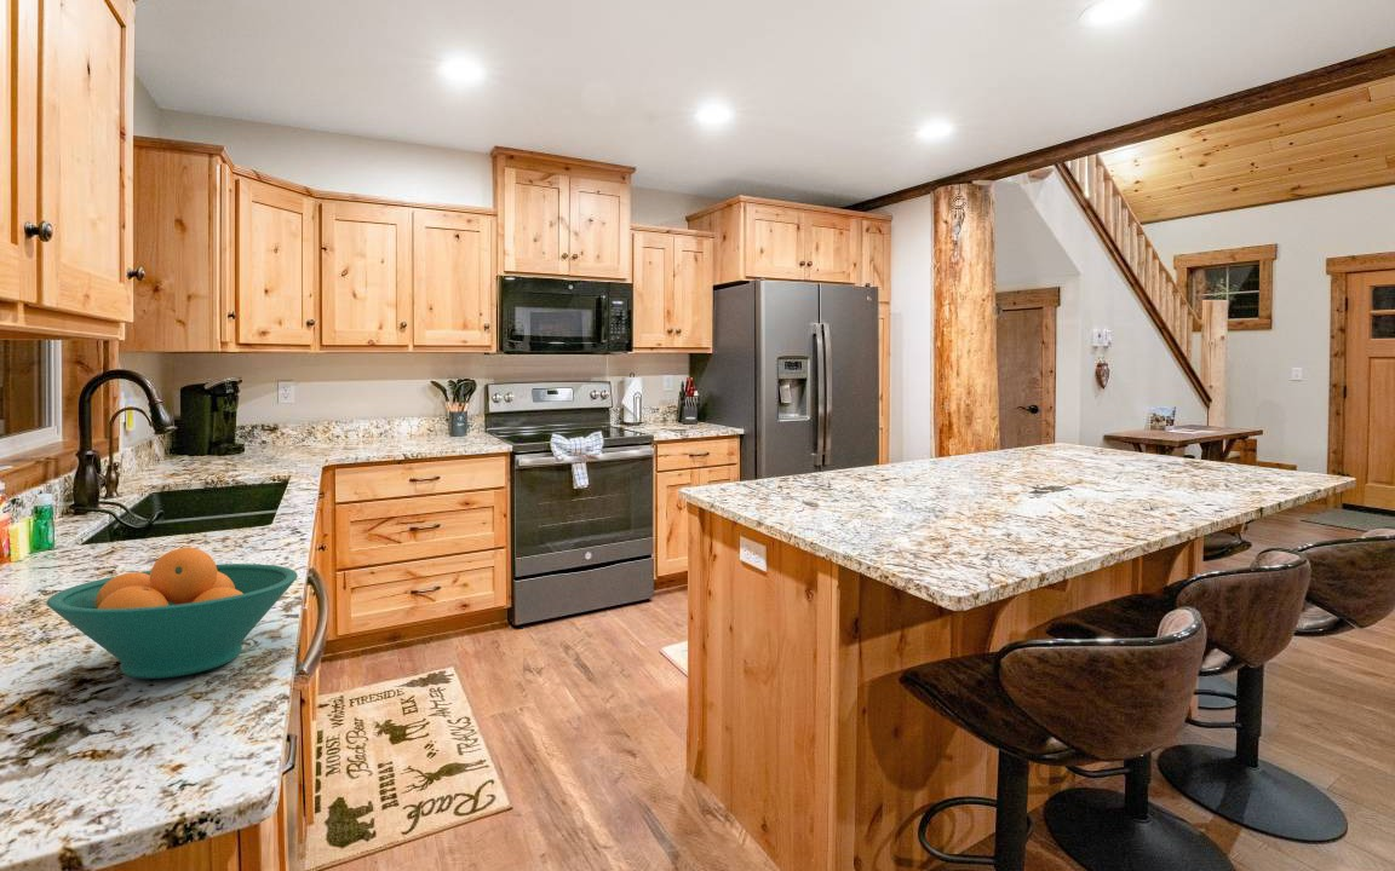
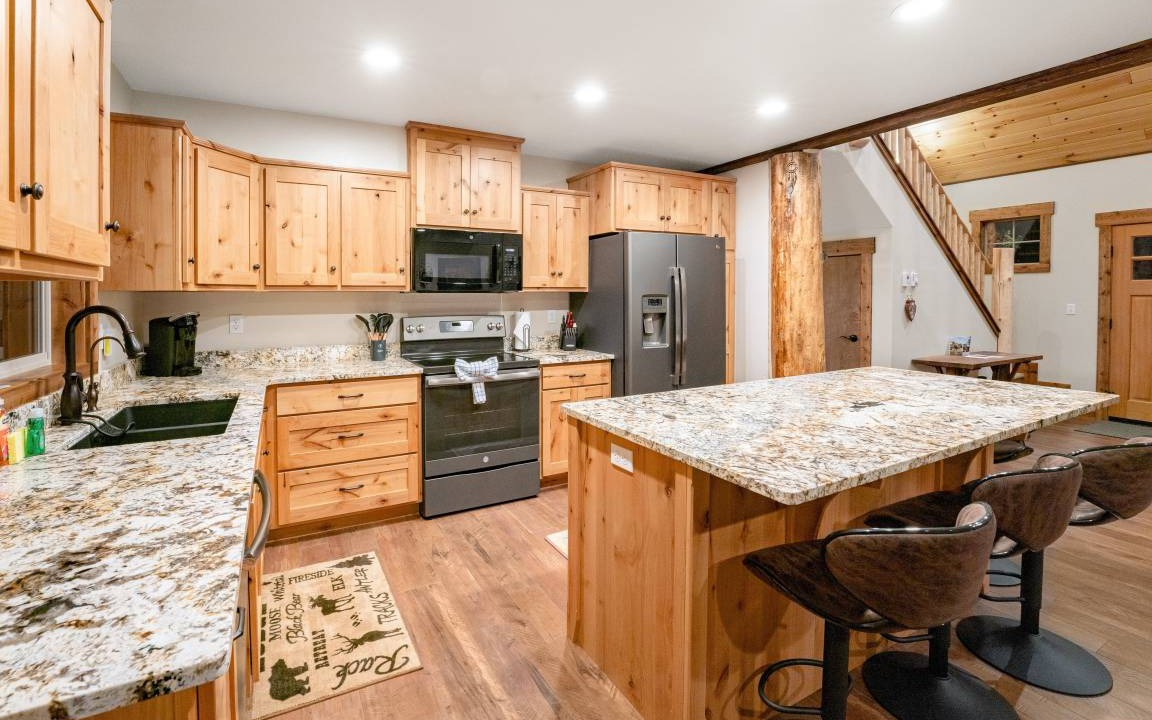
- fruit bowl [45,547,299,680]
